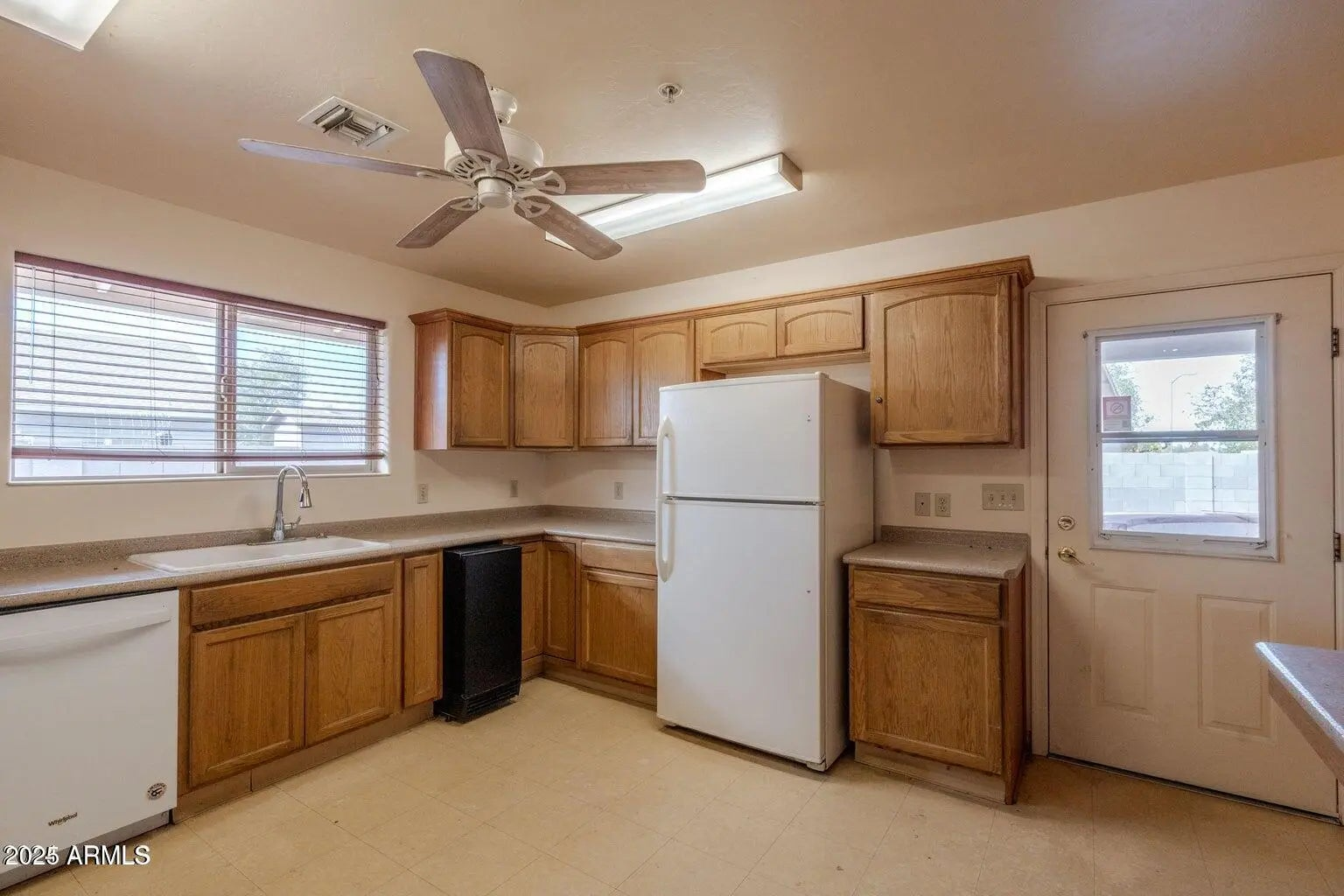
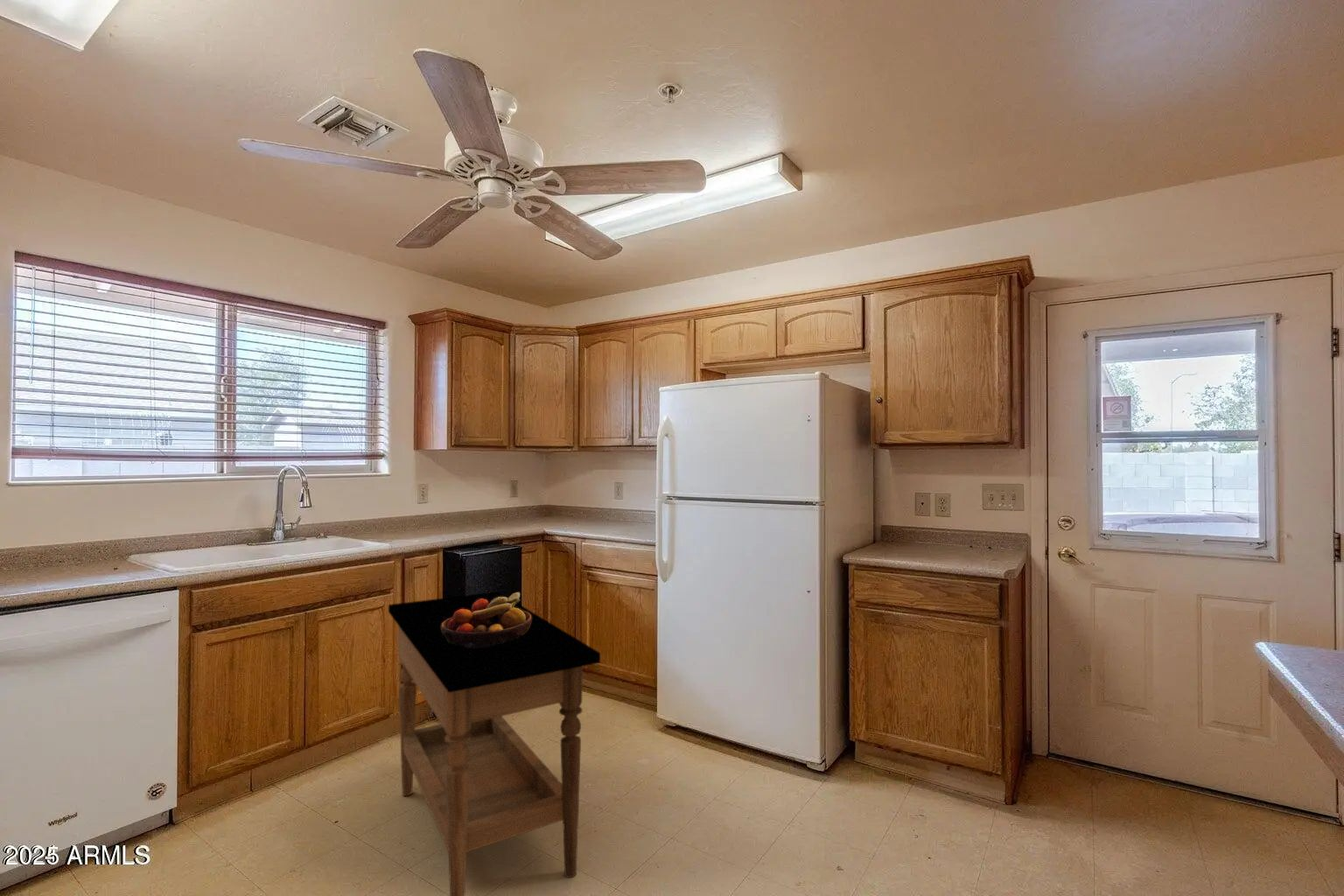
+ side table [388,591,601,896]
+ fruit bowl [441,591,531,648]
